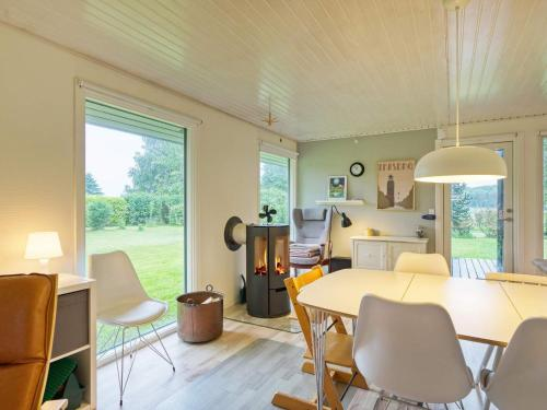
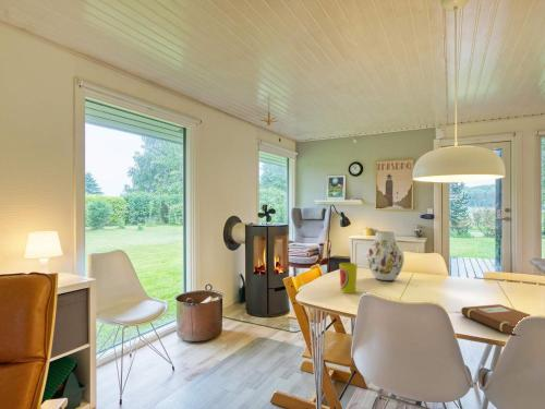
+ vase [366,230,405,281]
+ notebook [460,303,531,337]
+ cup [338,262,359,294]
